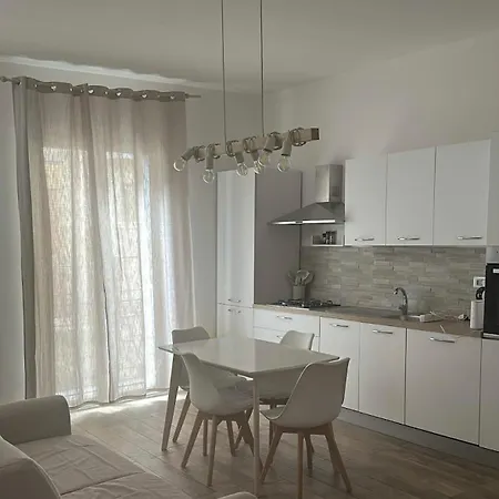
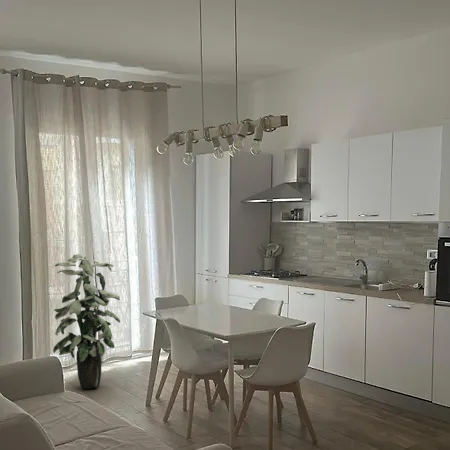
+ indoor plant [52,253,121,390]
